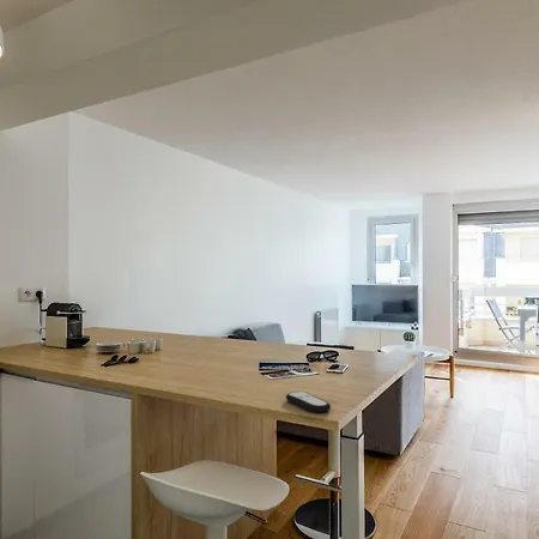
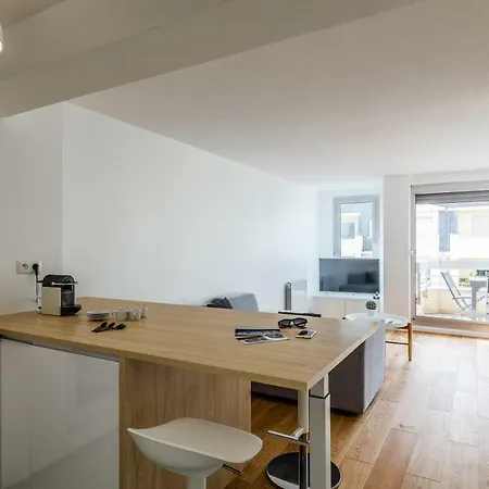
- remote control [285,390,332,413]
